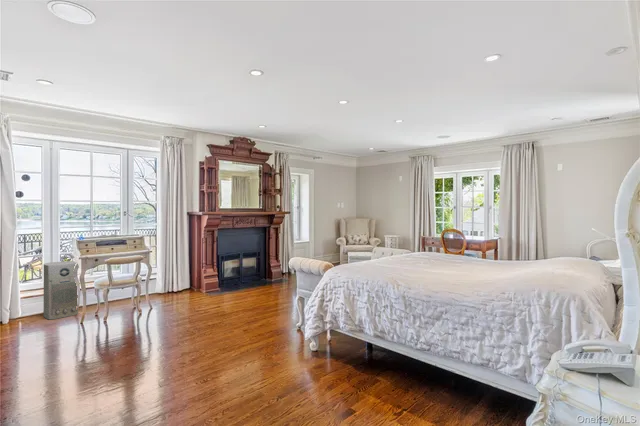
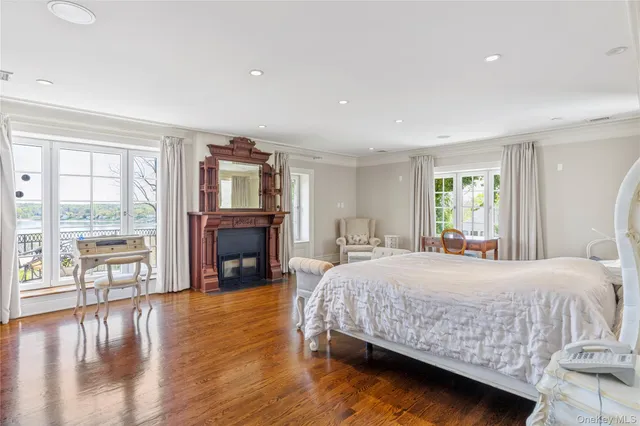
- air purifier [43,260,79,320]
